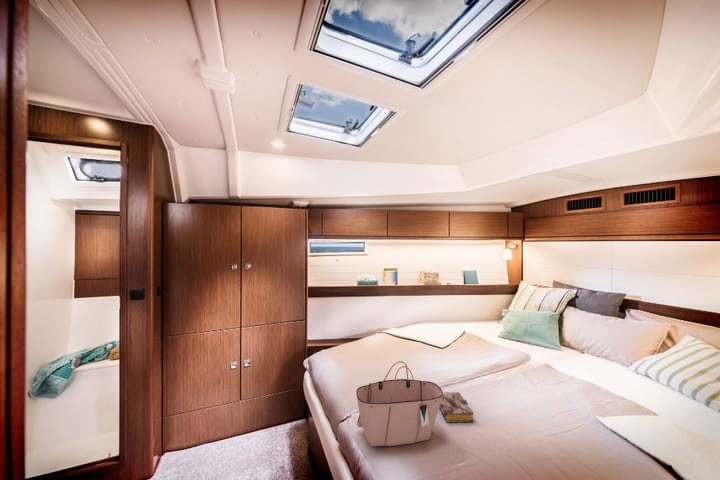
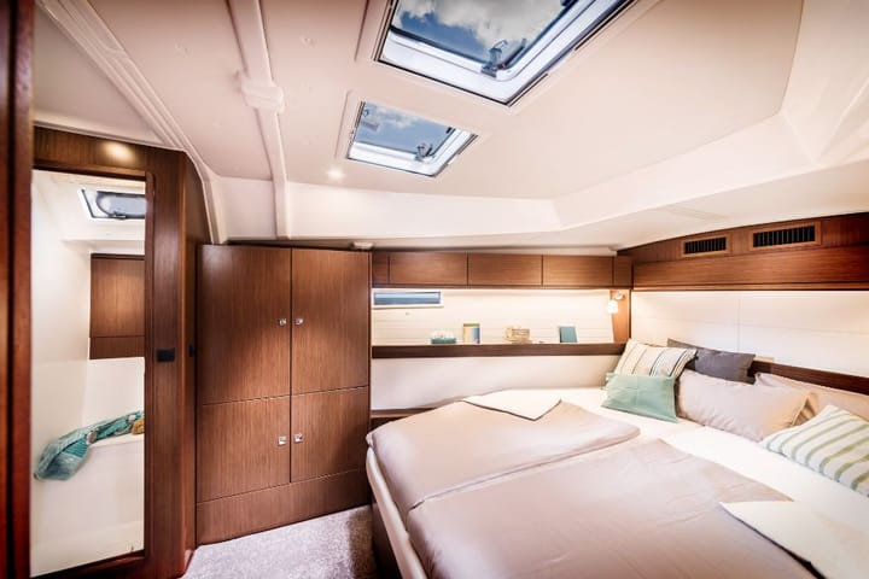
- book [439,391,475,423]
- tote bag [355,360,443,448]
